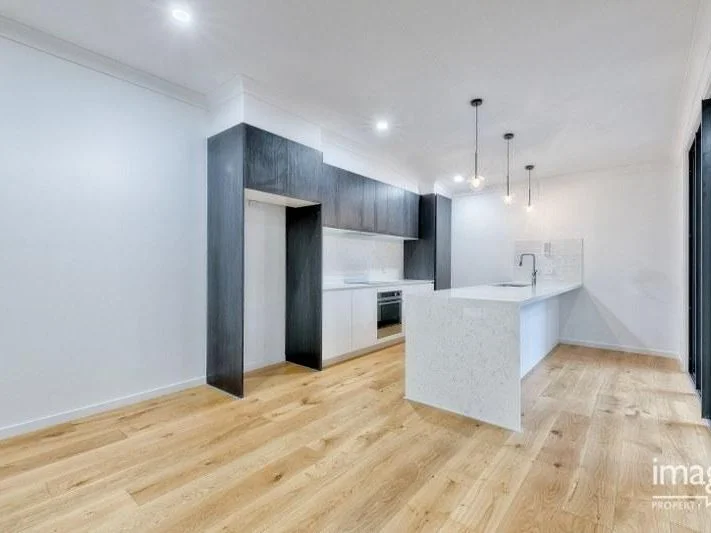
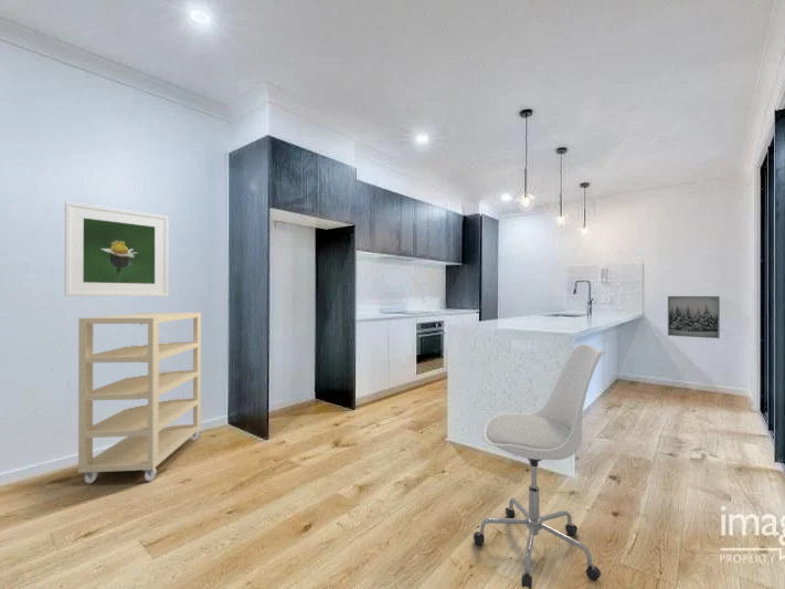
+ chair [473,343,607,589]
+ wall art [667,295,721,339]
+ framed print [64,200,170,297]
+ shelving unit [77,312,202,484]
